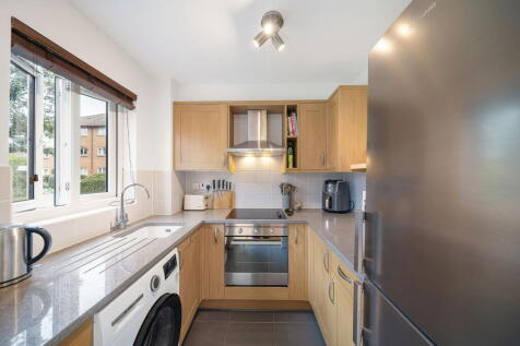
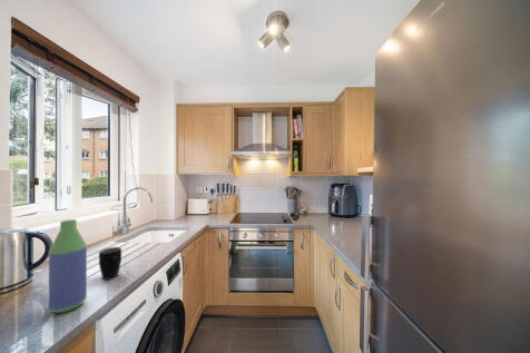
+ mug [98,246,122,281]
+ bottle [48,218,88,314]
